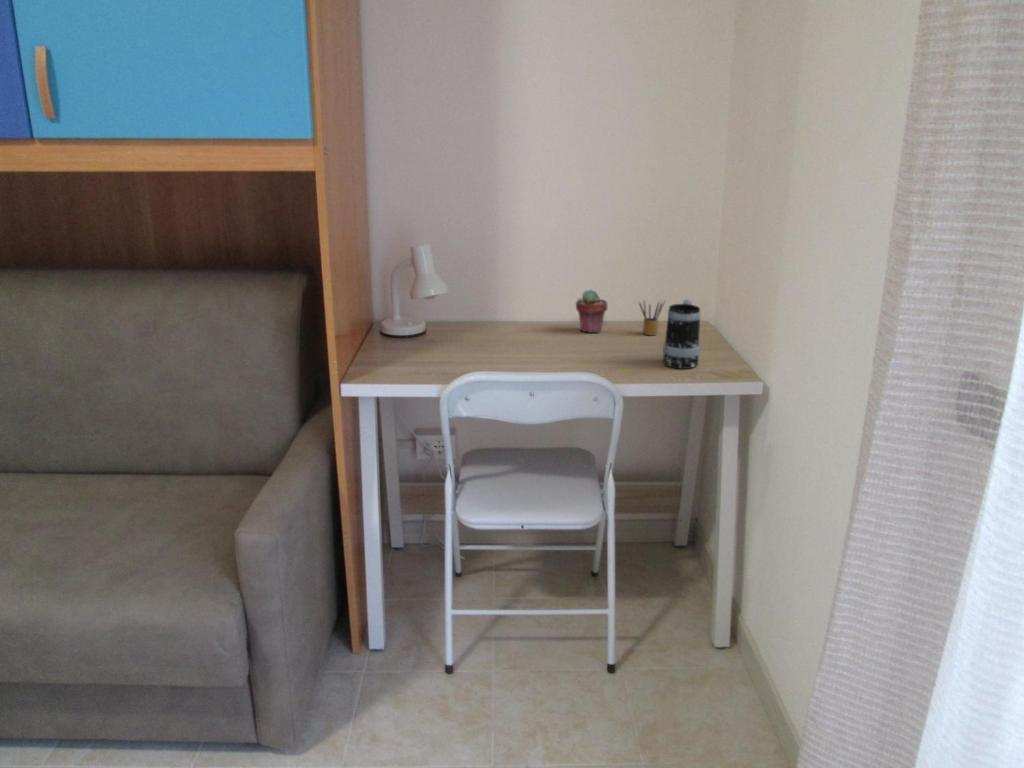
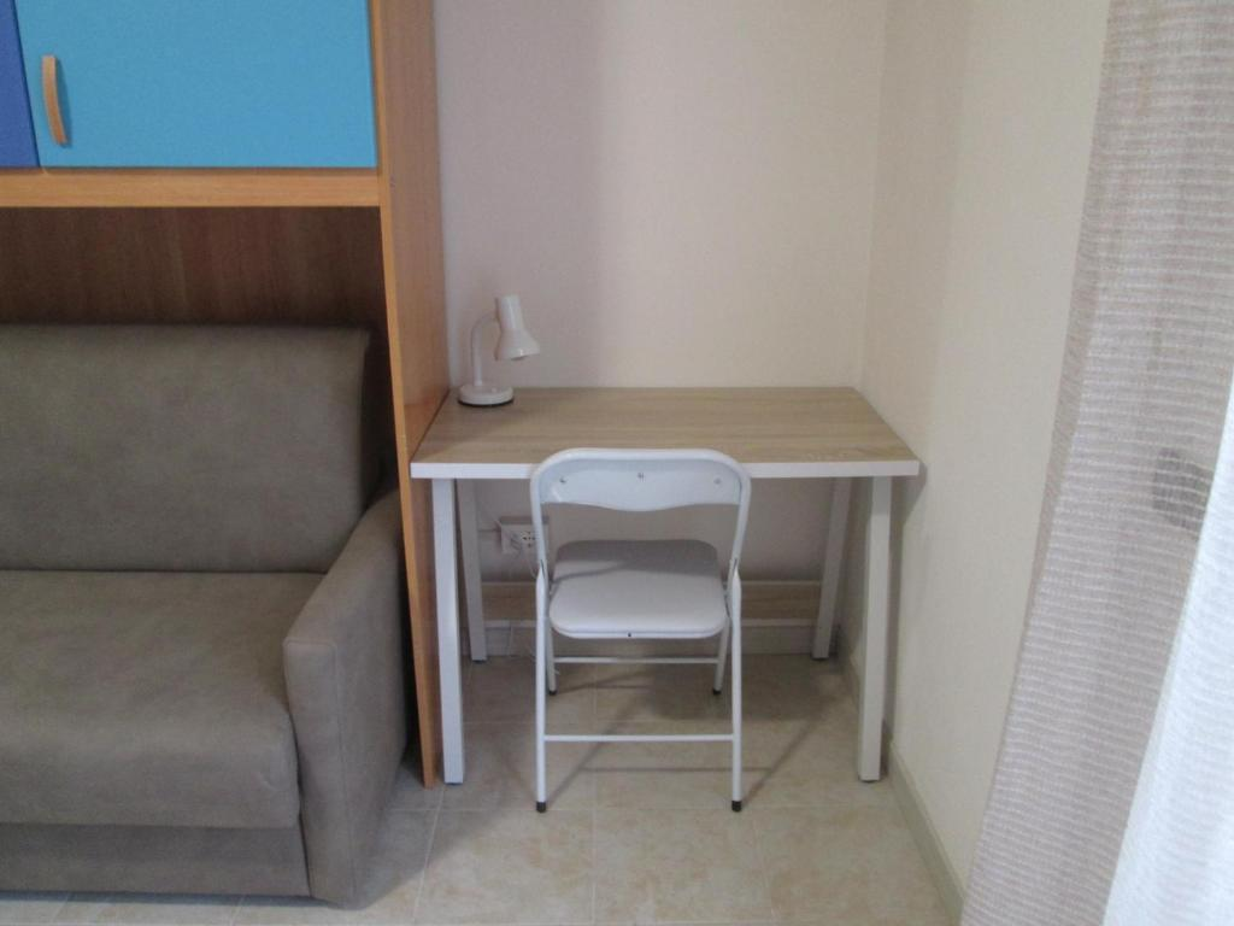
- potted succulent [575,289,608,334]
- mug [662,299,702,370]
- pencil box [638,300,666,336]
